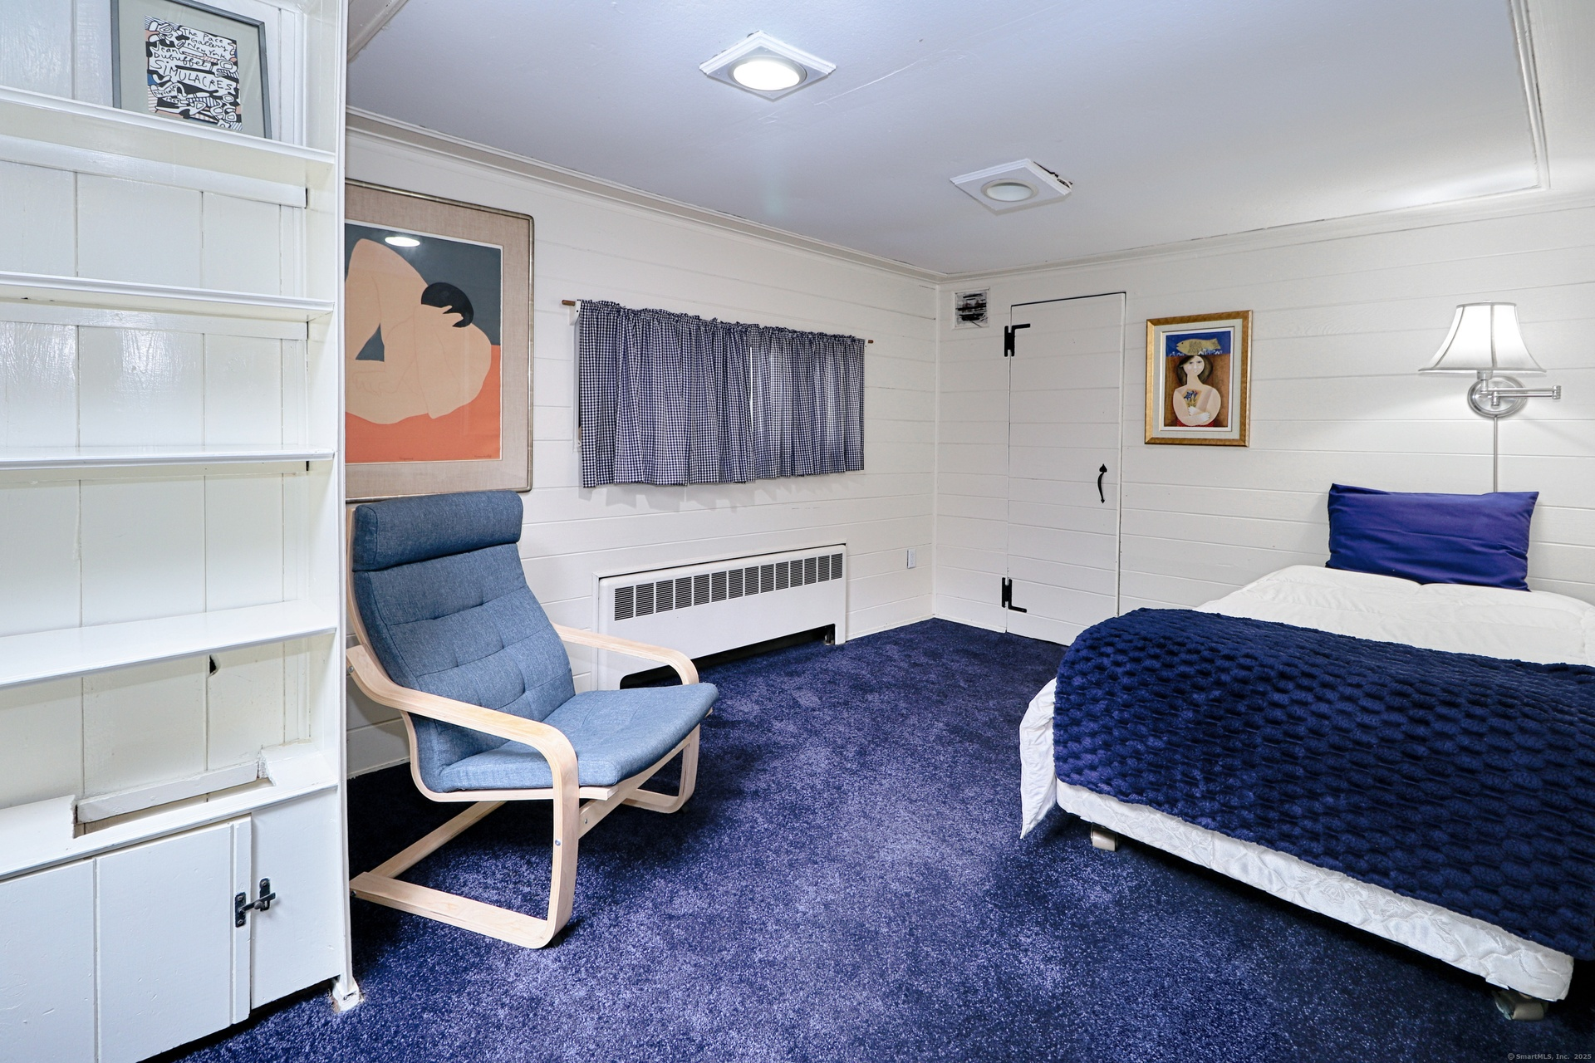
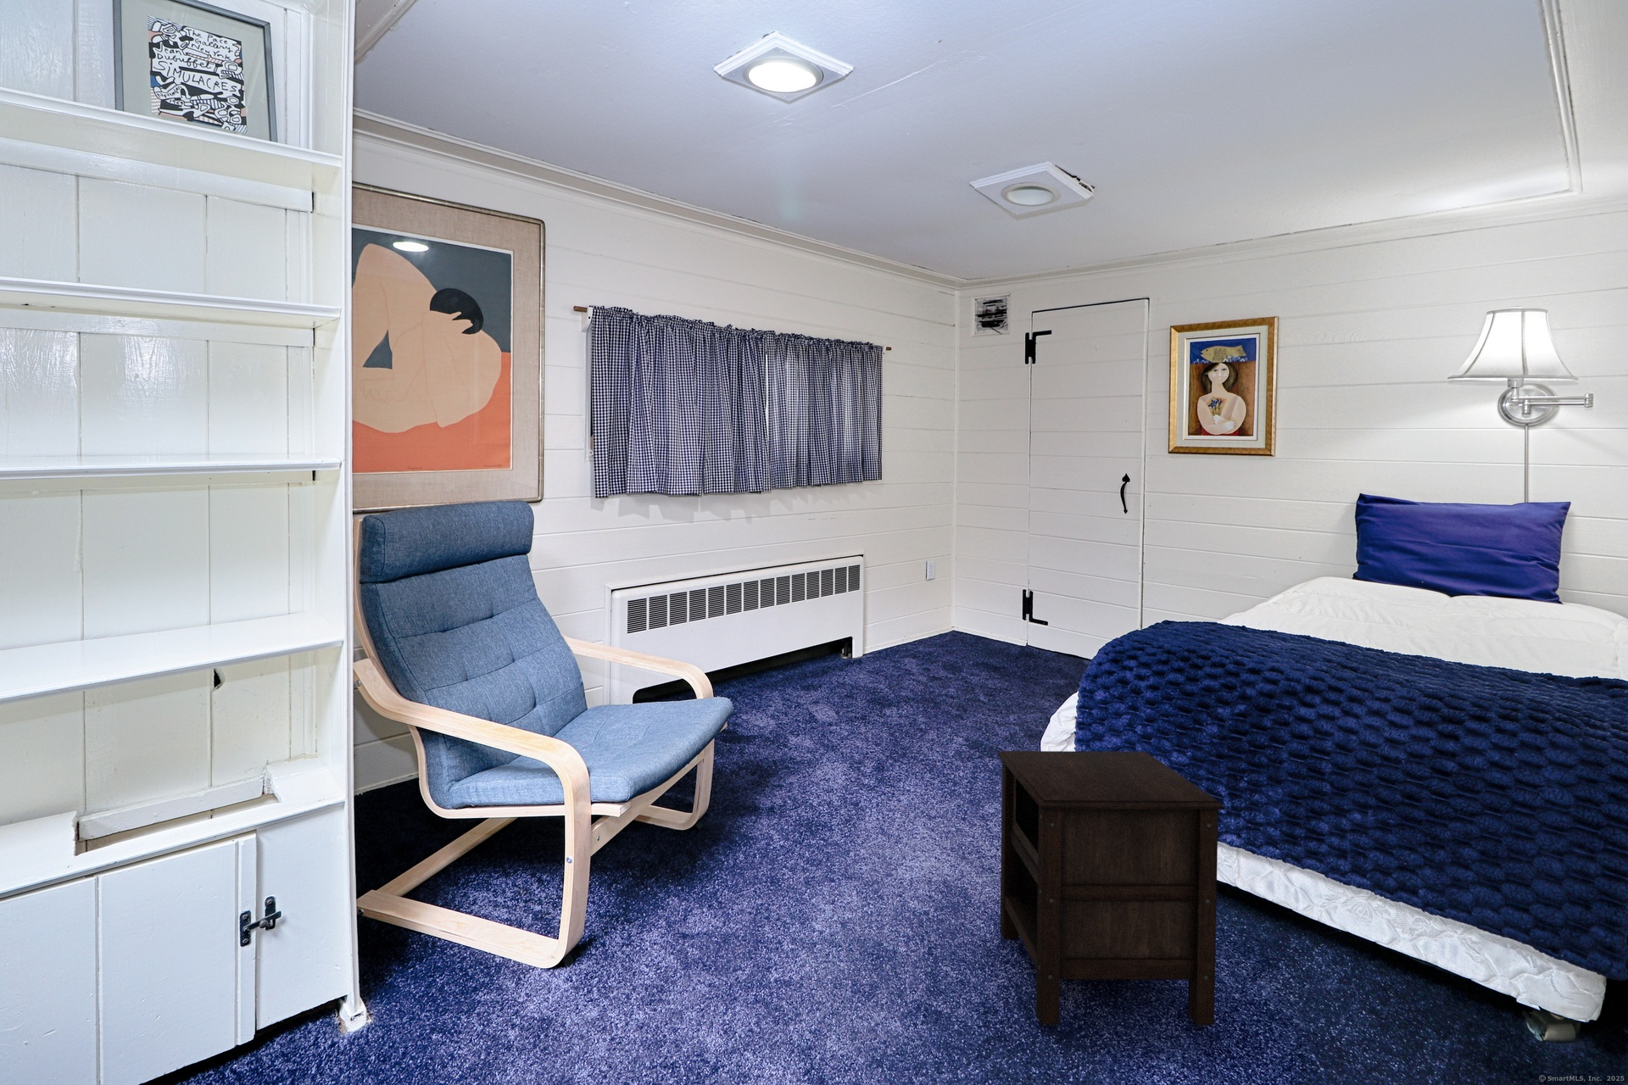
+ nightstand [997,750,1226,1026]
